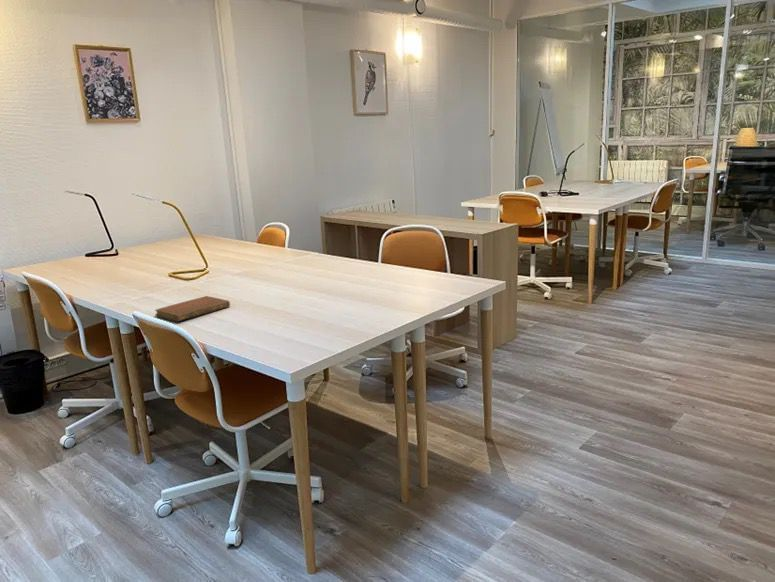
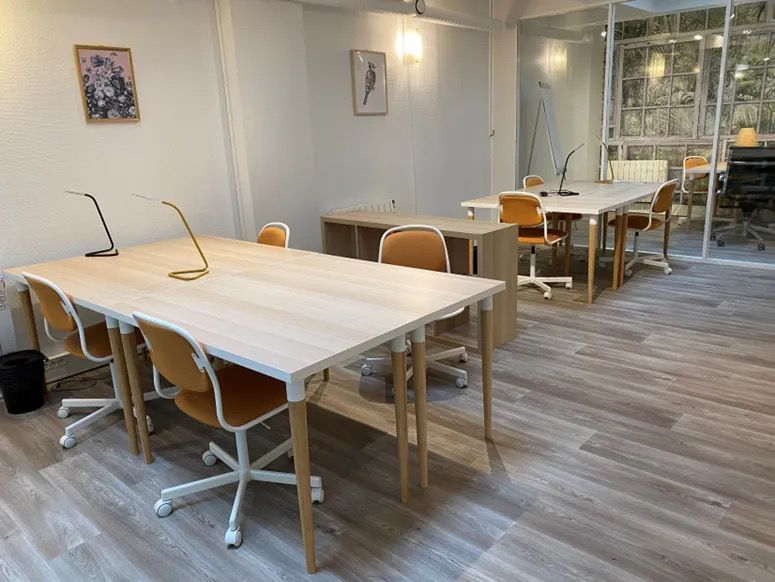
- notebook [154,295,231,323]
